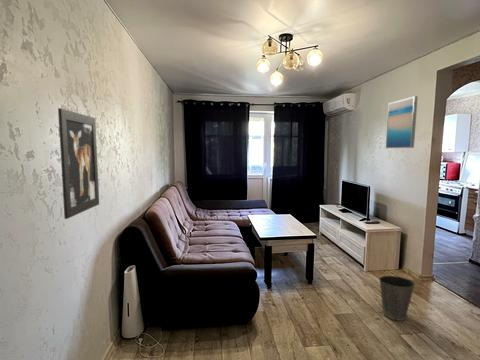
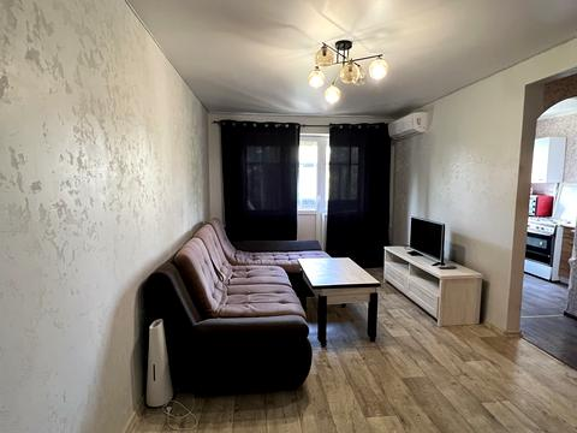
- wall art [57,107,100,220]
- waste basket [378,275,416,322]
- wall art [385,95,419,149]
